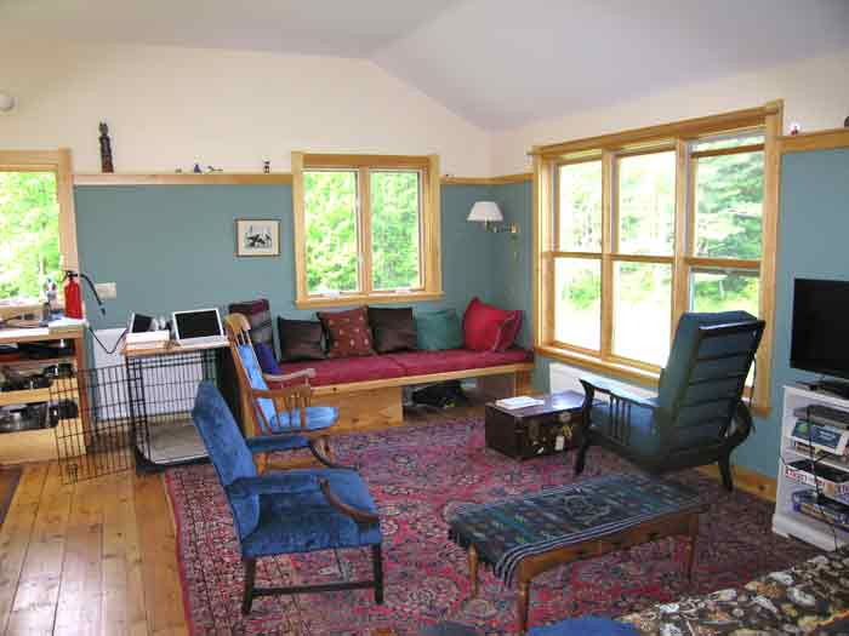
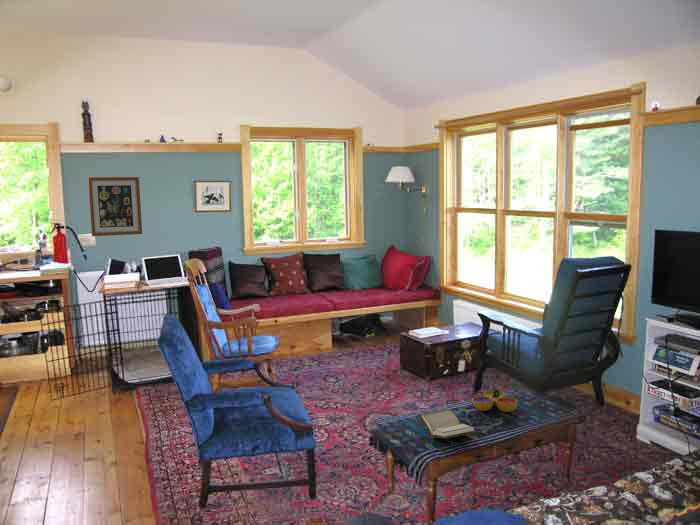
+ wall art [87,176,143,237]
+ decorative bowl [471,388,518,413]
+ book [418,408,478,440]
